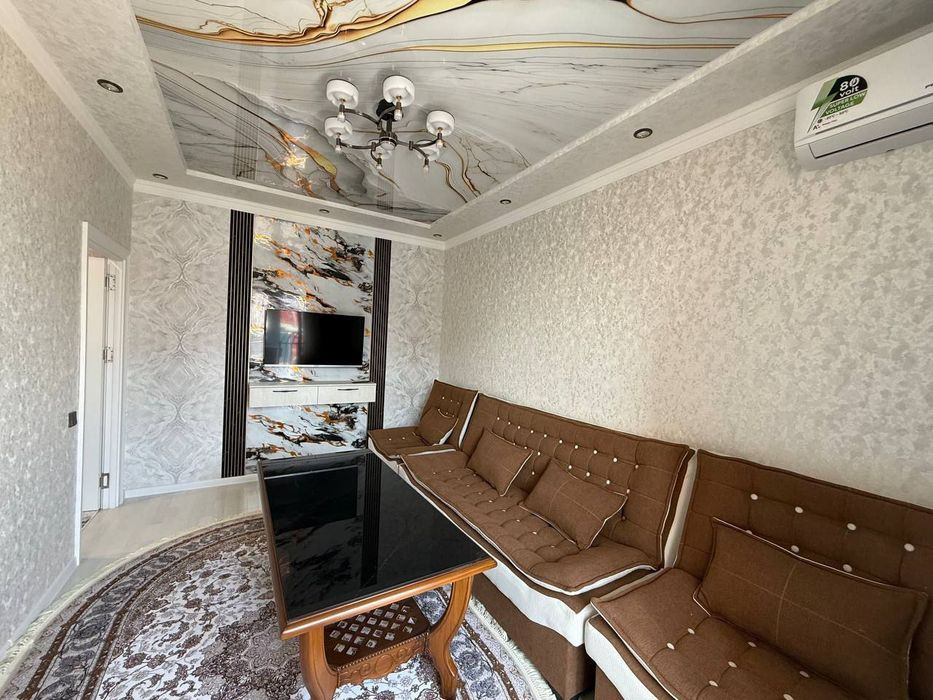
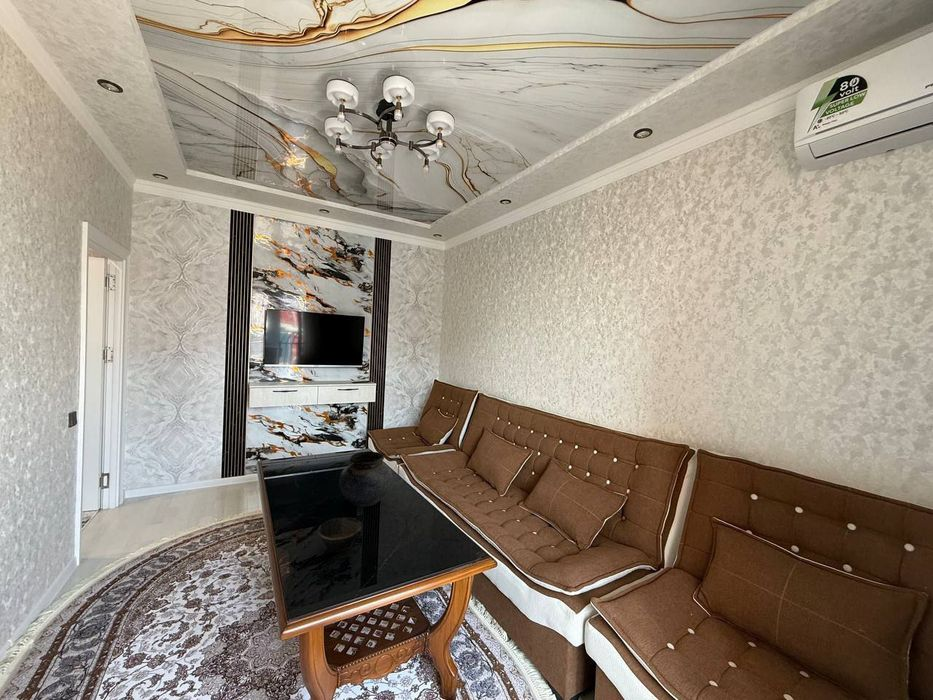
+ vase [338,451,393,508]
+ bowl [316,516,363,553]
